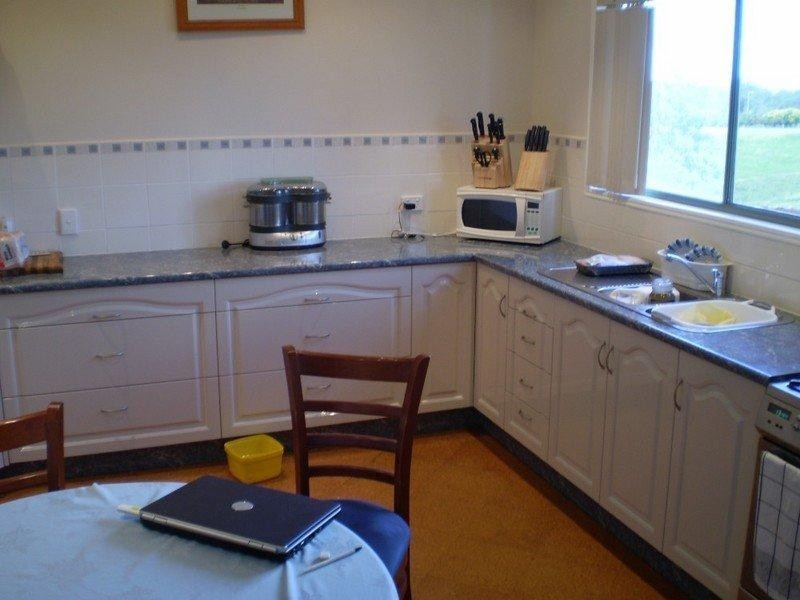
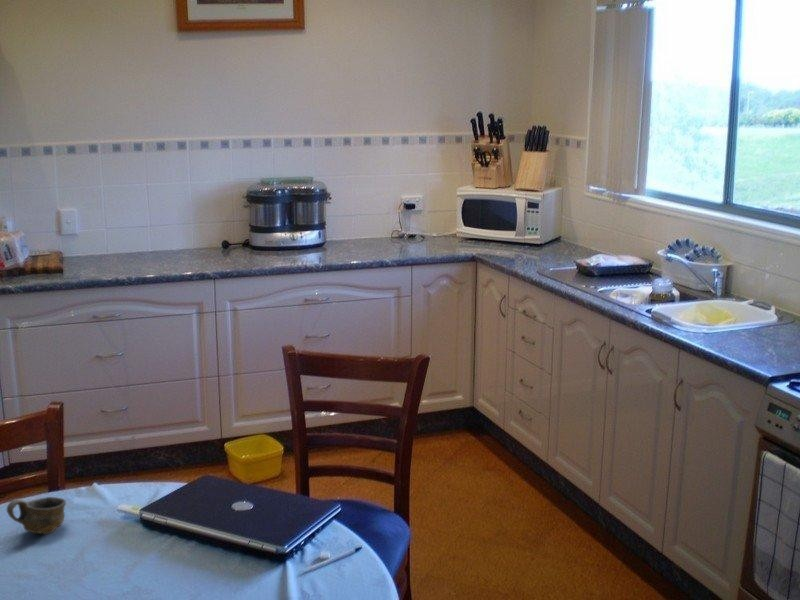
+ cup [6,496,67,535]
